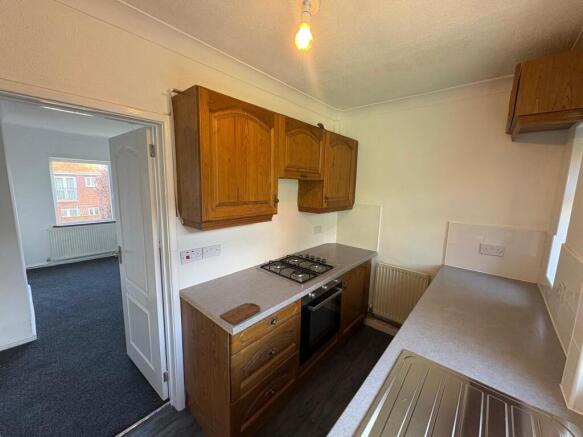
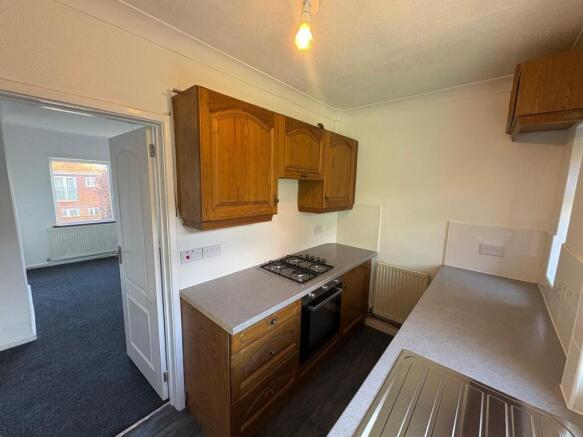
- cutting board [219,302,261,326]
